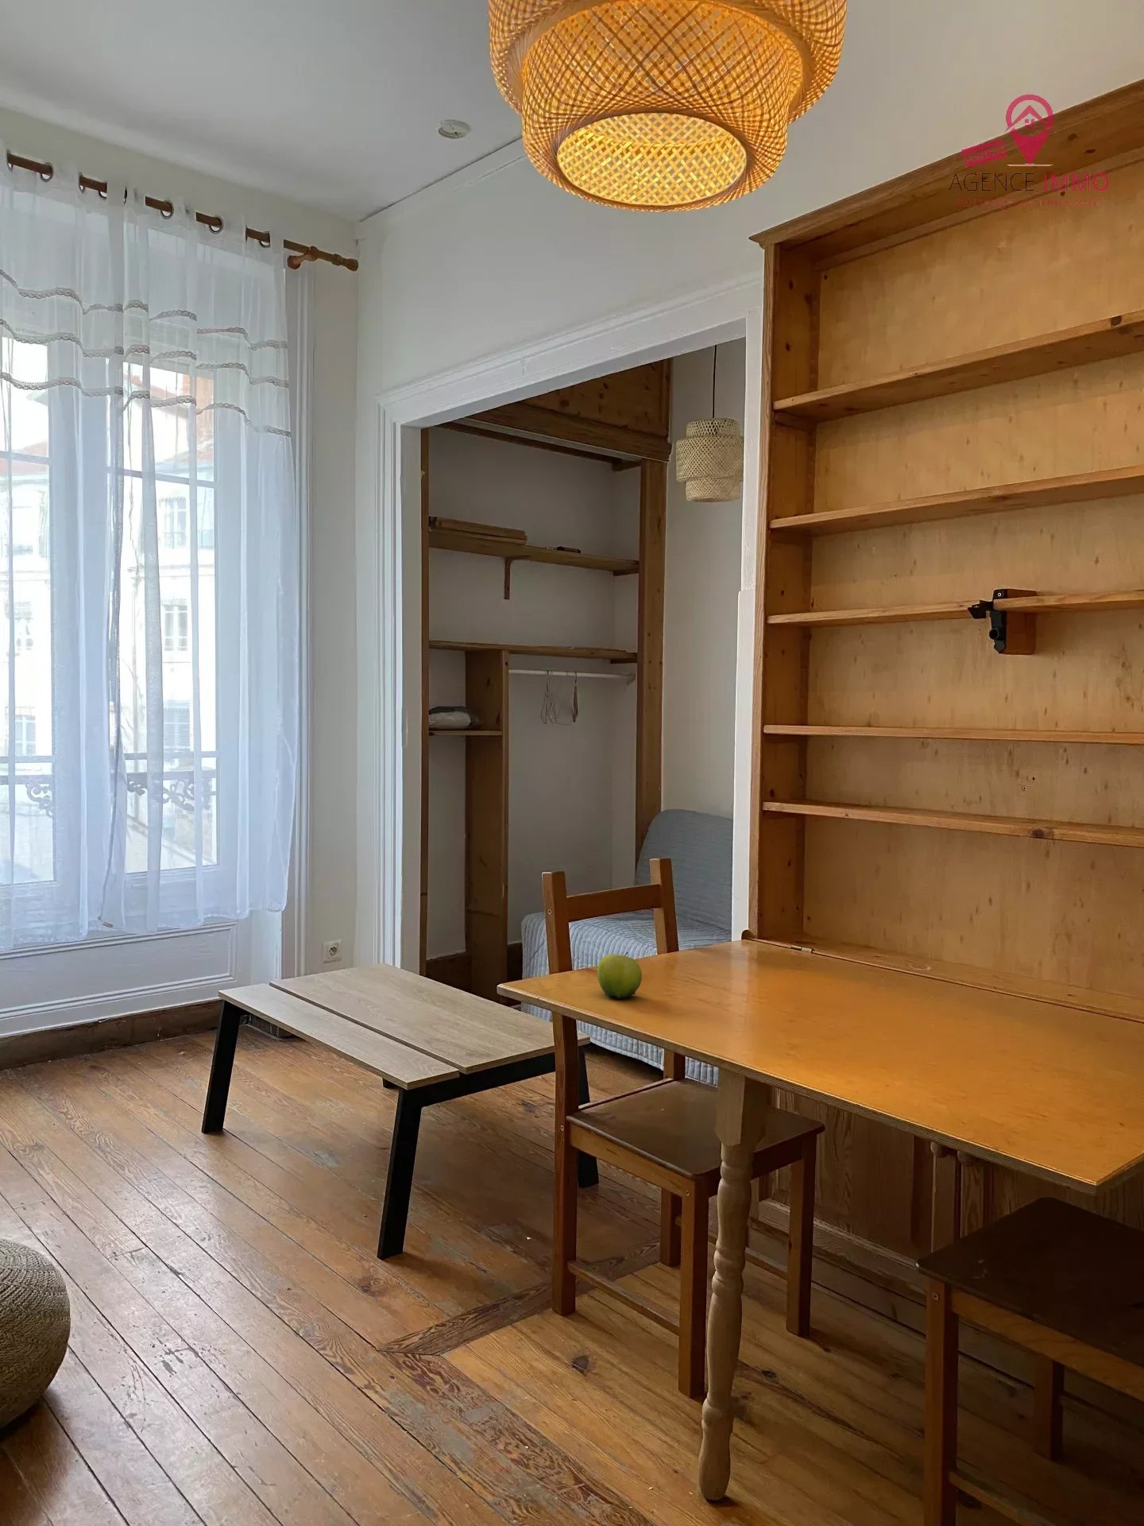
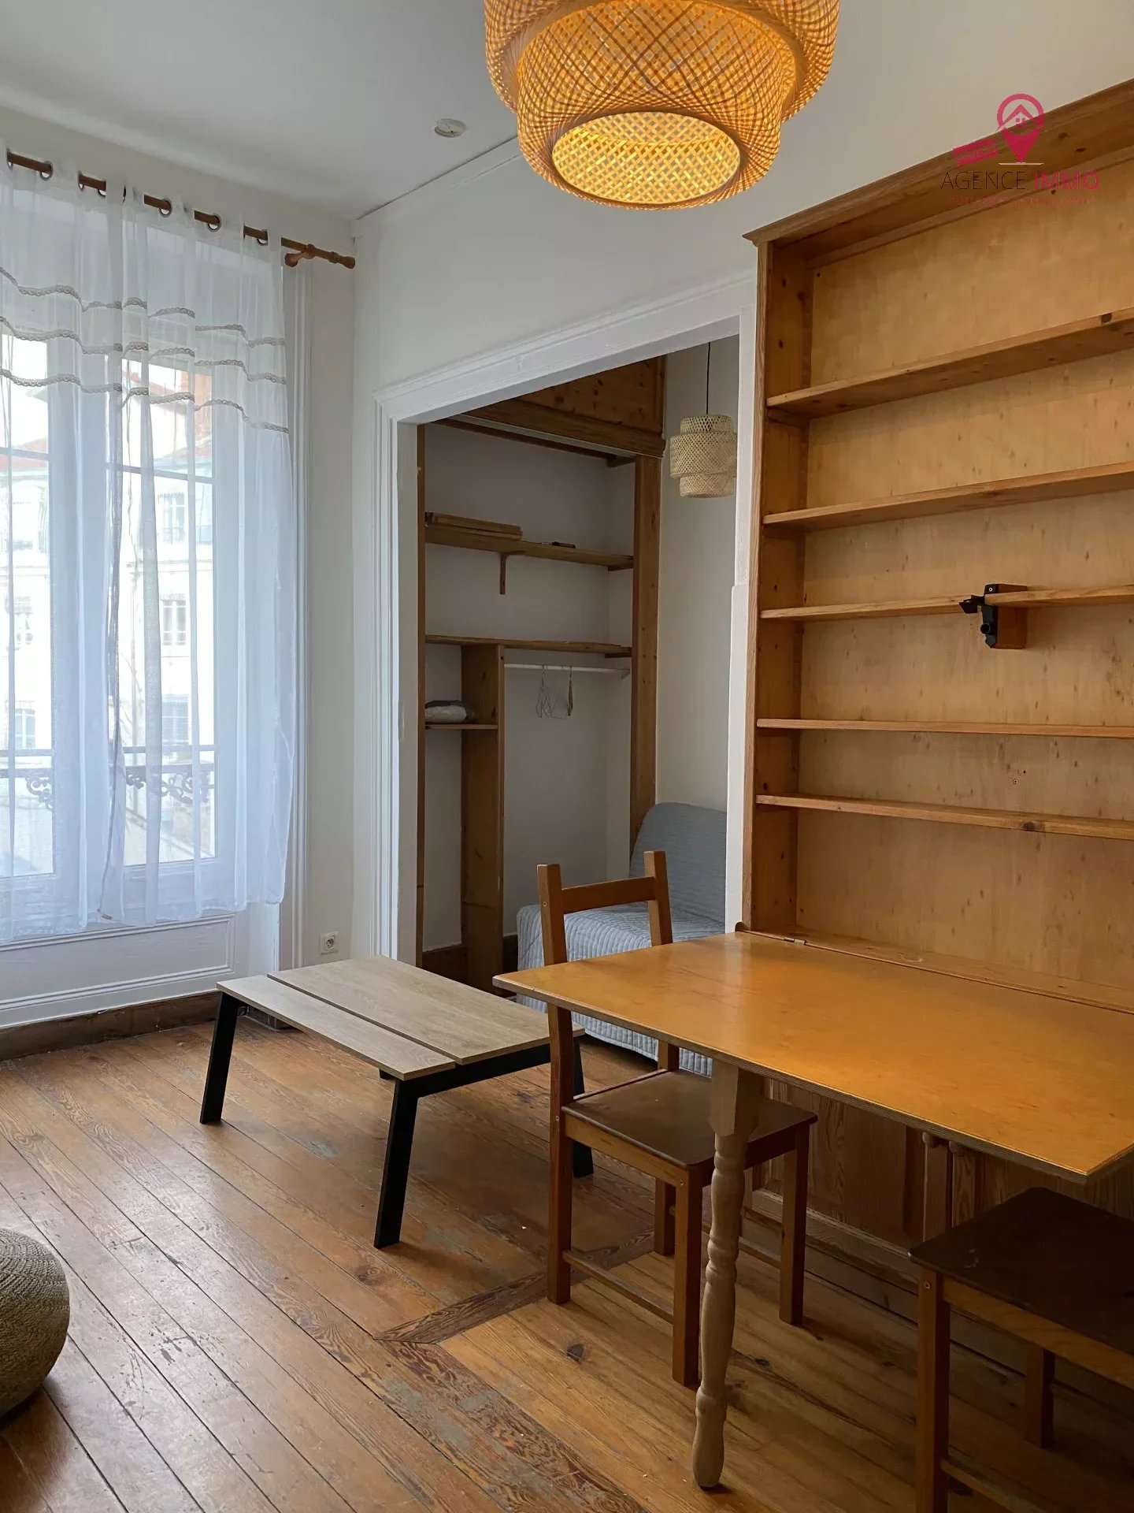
- fruit [596,950,643,1000]
